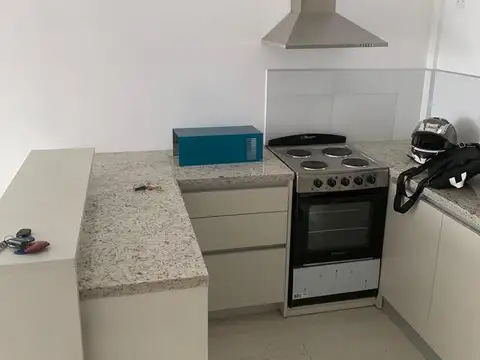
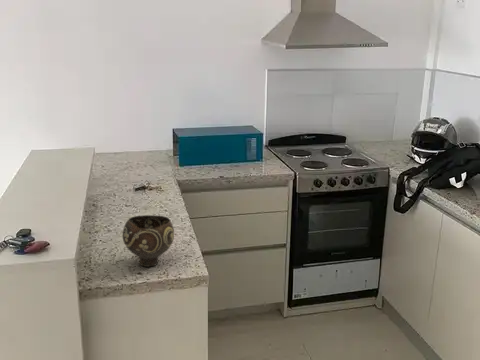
+ bowl [122,214,175,268]
